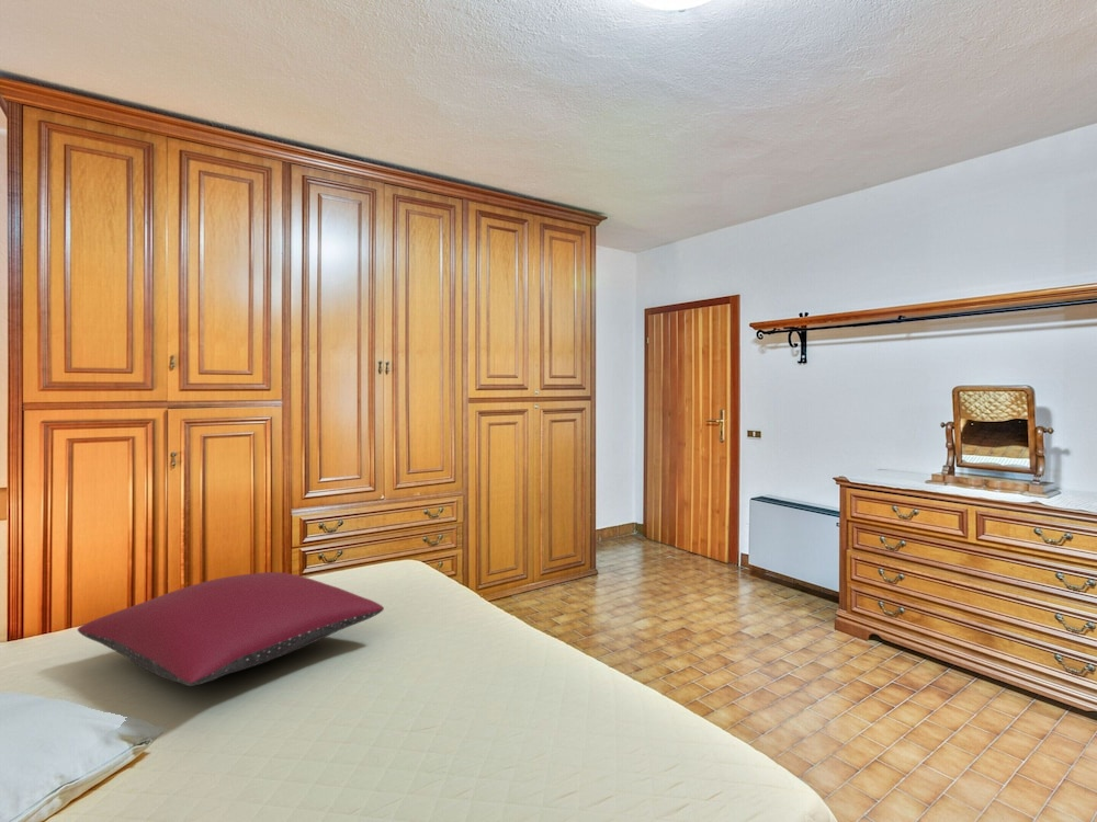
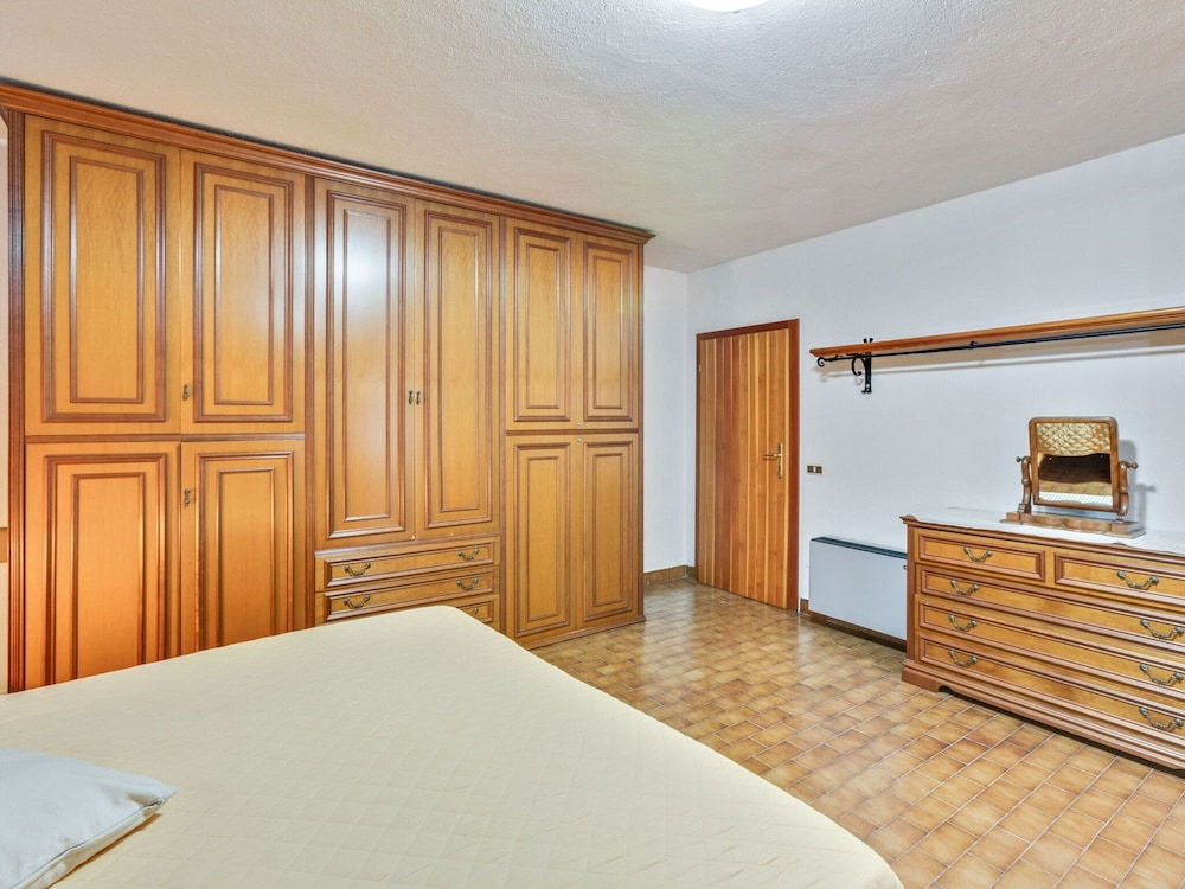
- pillow [77,571,385,687]
